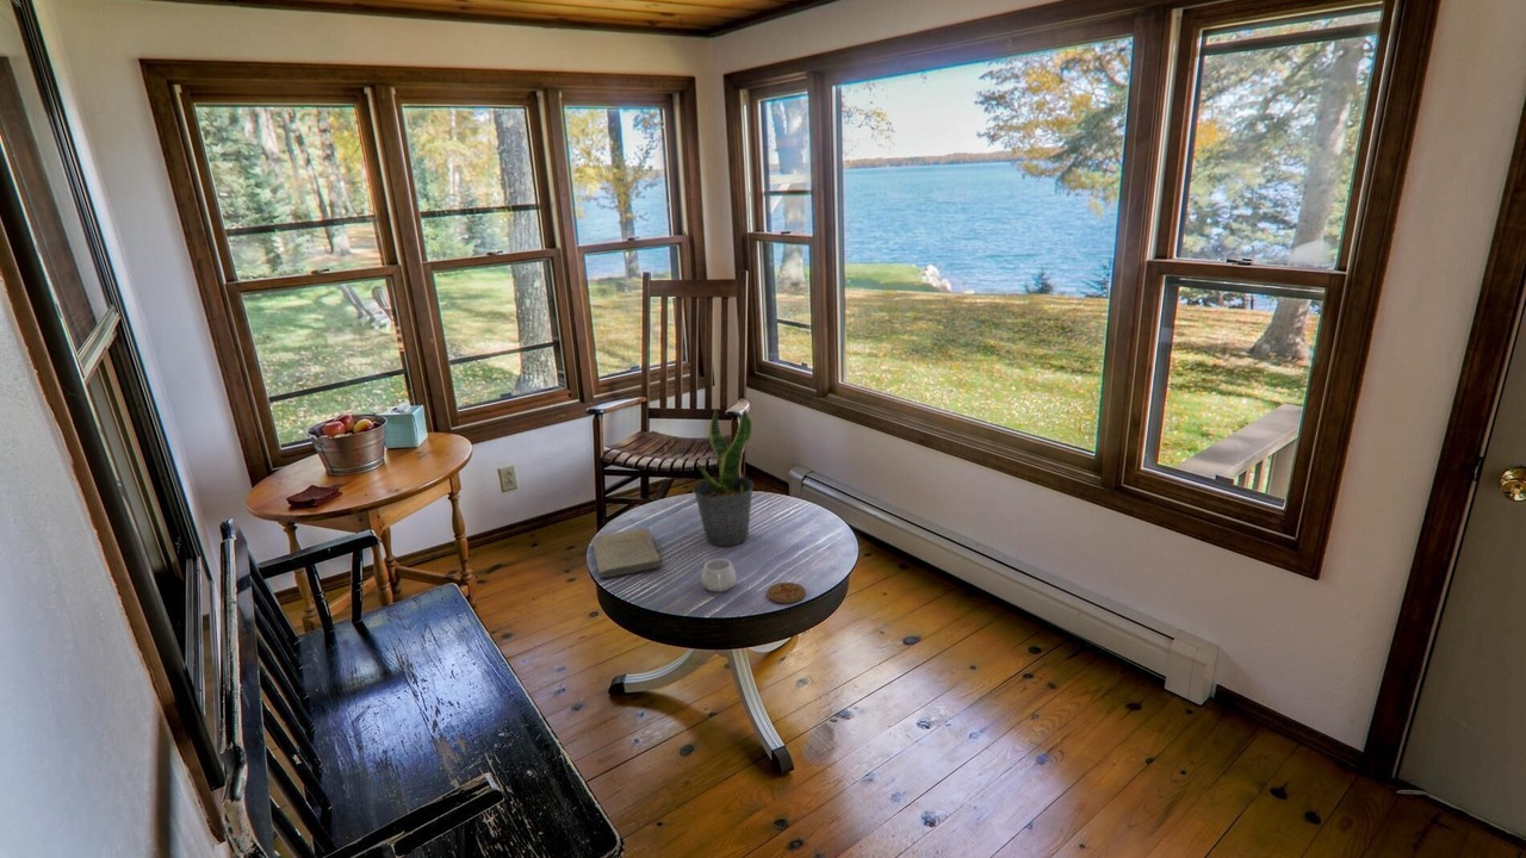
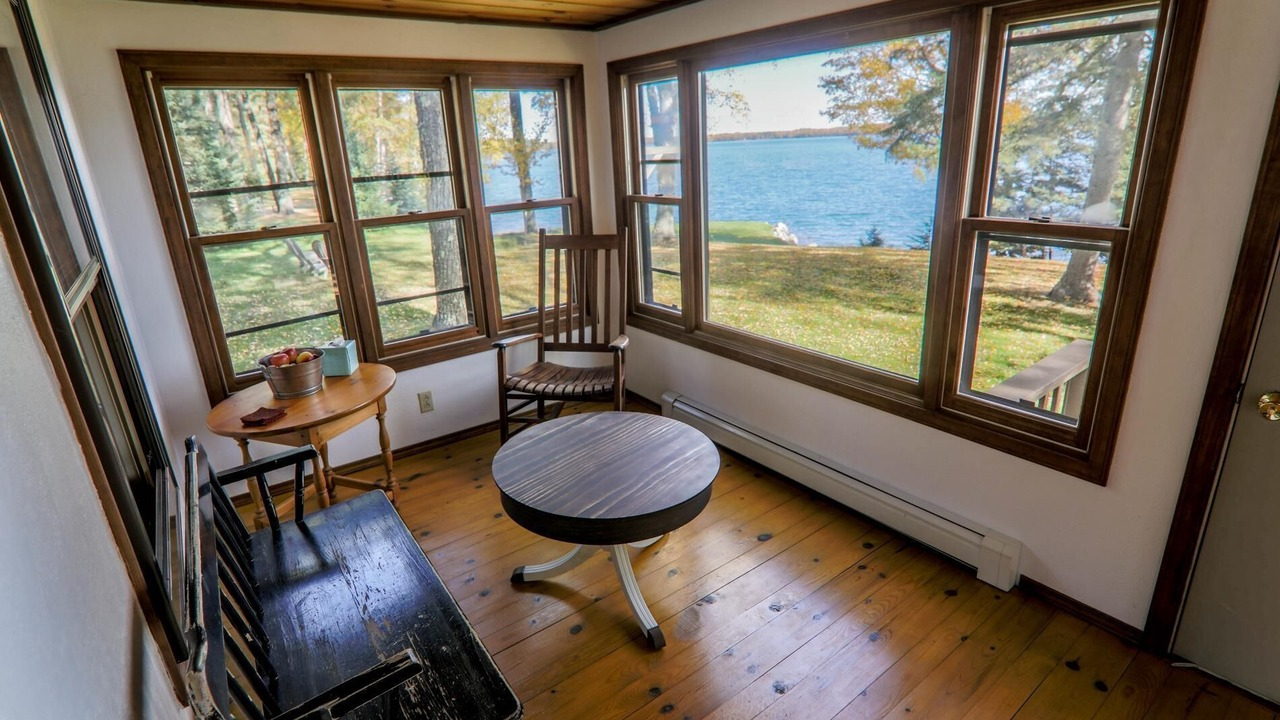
- mug [700,558,738,592]
- book [590,527,665,579]
- coaster [765,582,807,604]
- potted plant [693,406,755,547]
